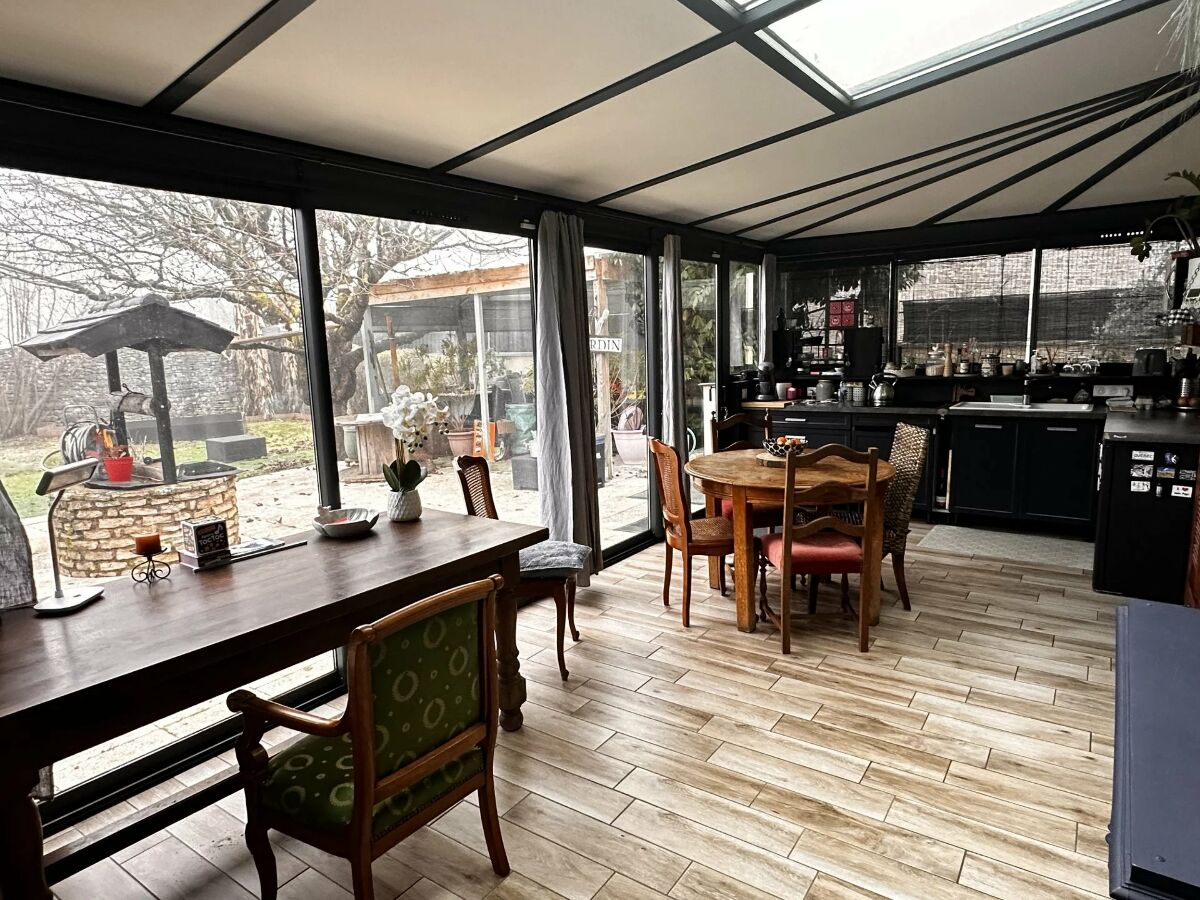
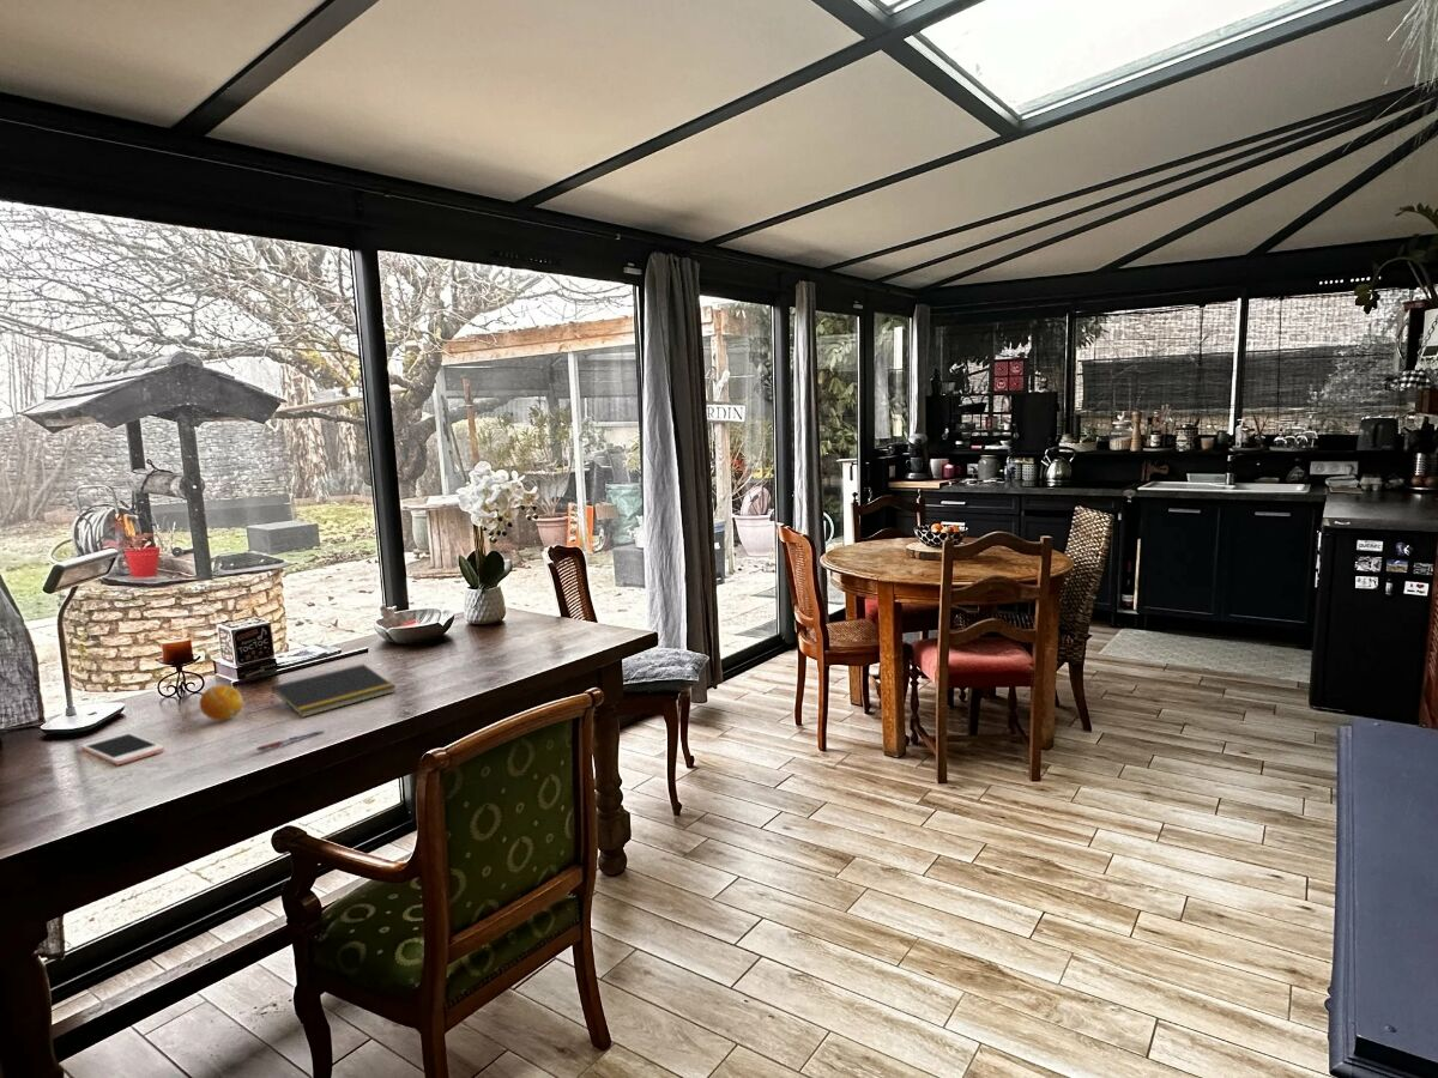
+ cell phone [79,732,165,765]
+ fruit [199,684,244,722]
+ notepad [270,664,397,719]
+ pen [255,729,325,752]
